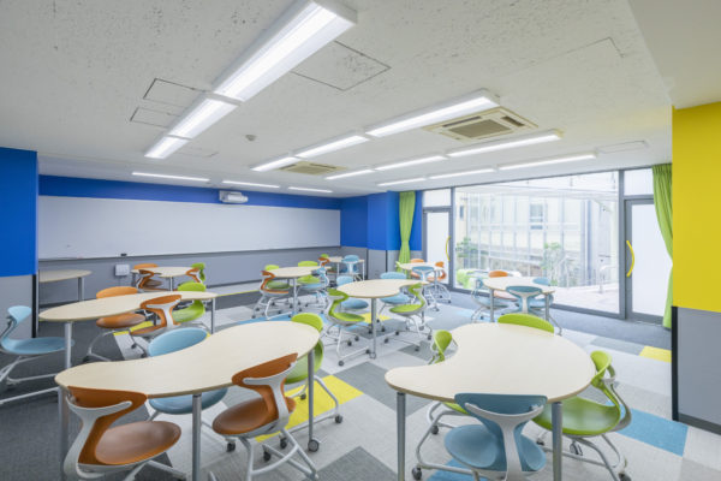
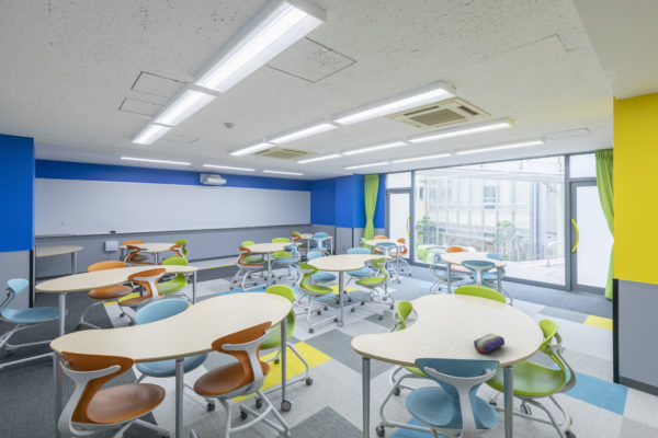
+ pencil case [473,333,506,355]
